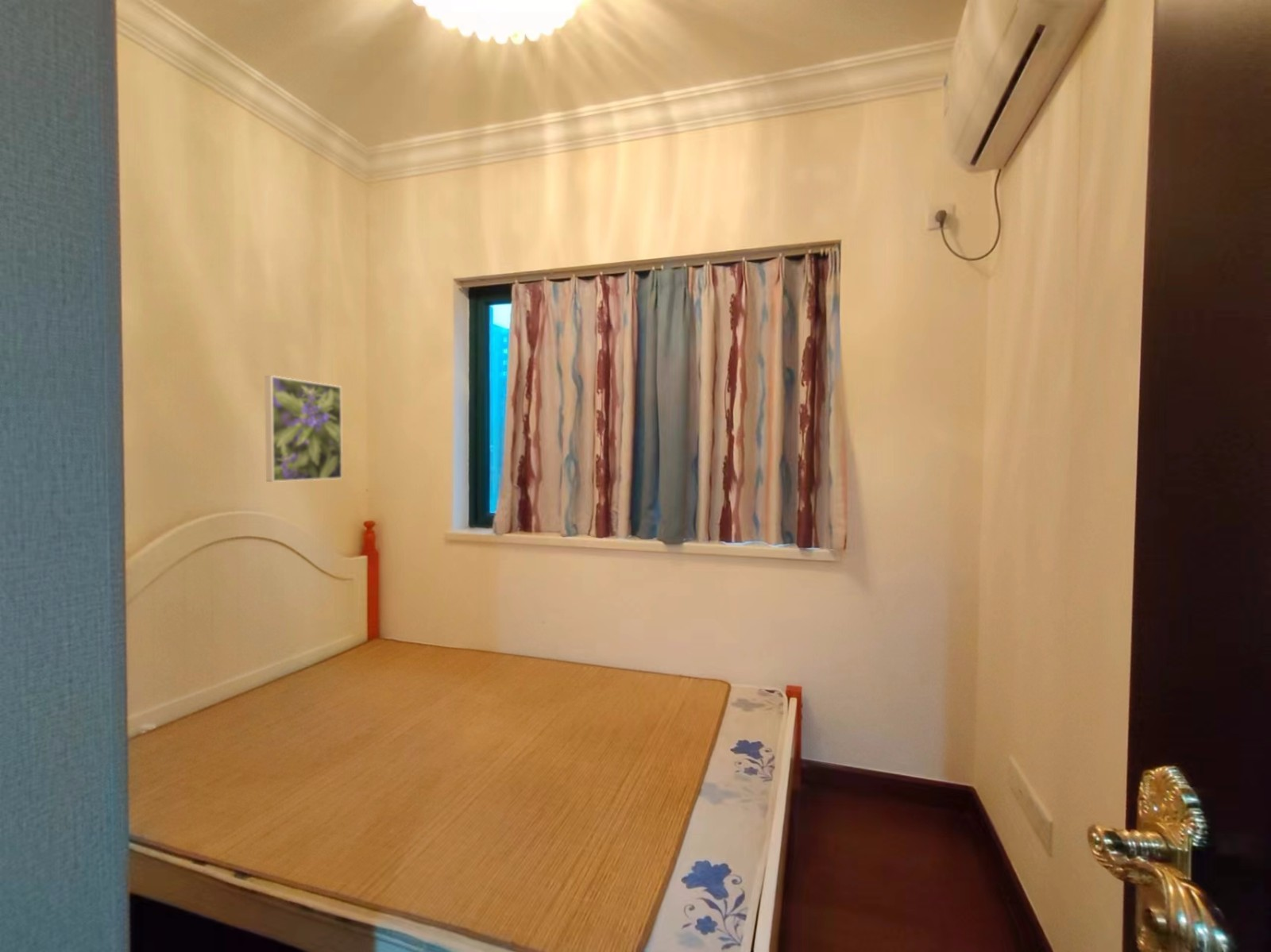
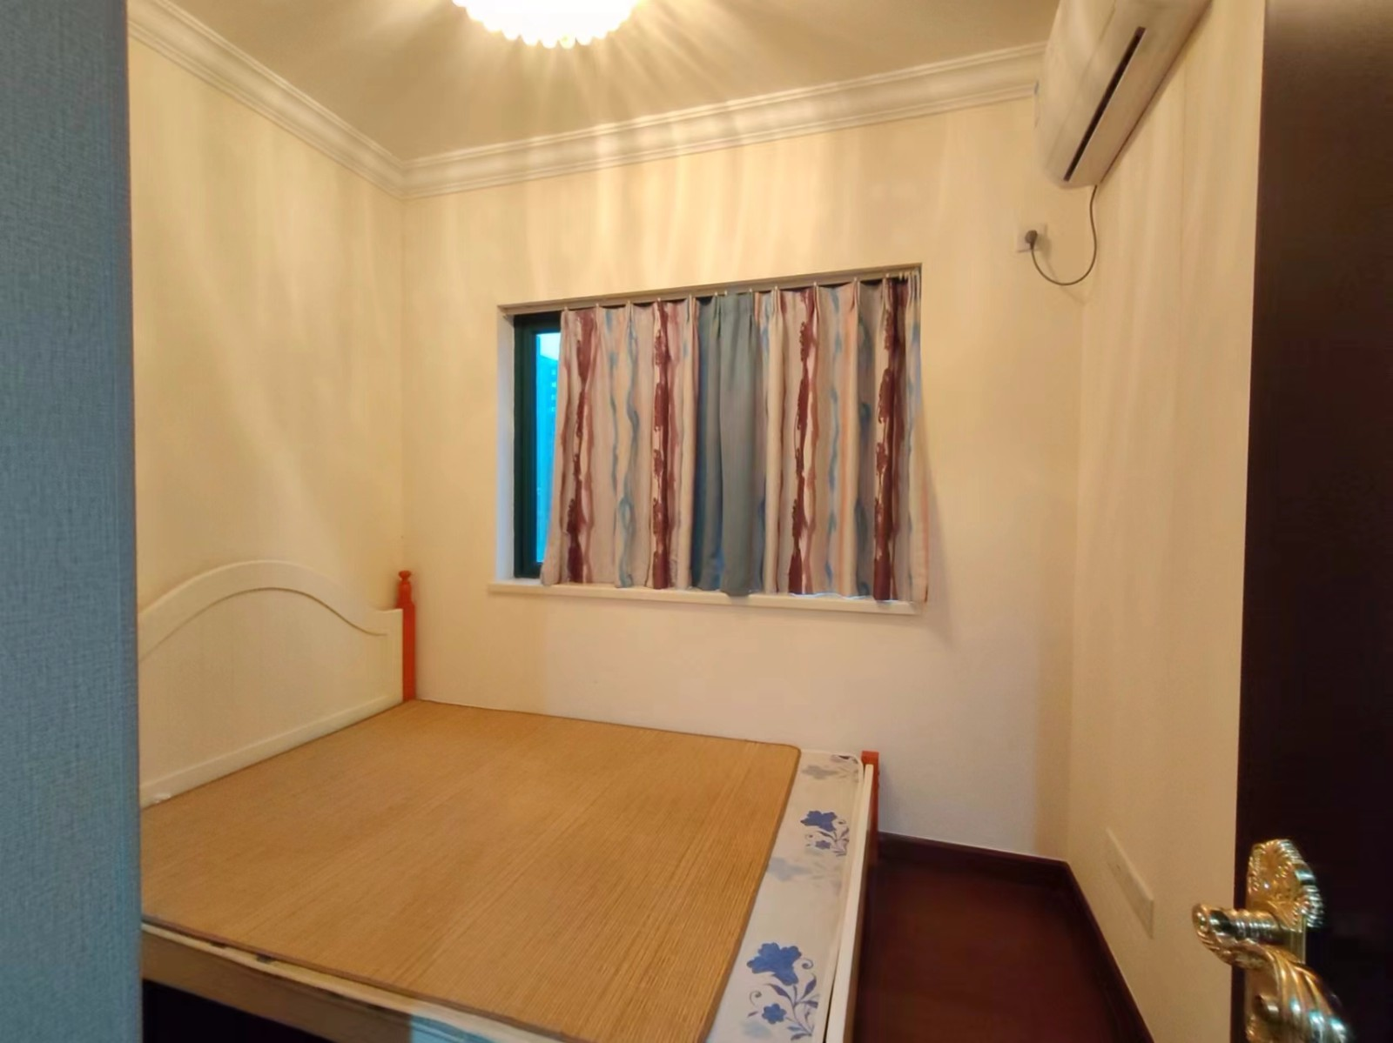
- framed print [264,375,343,483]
